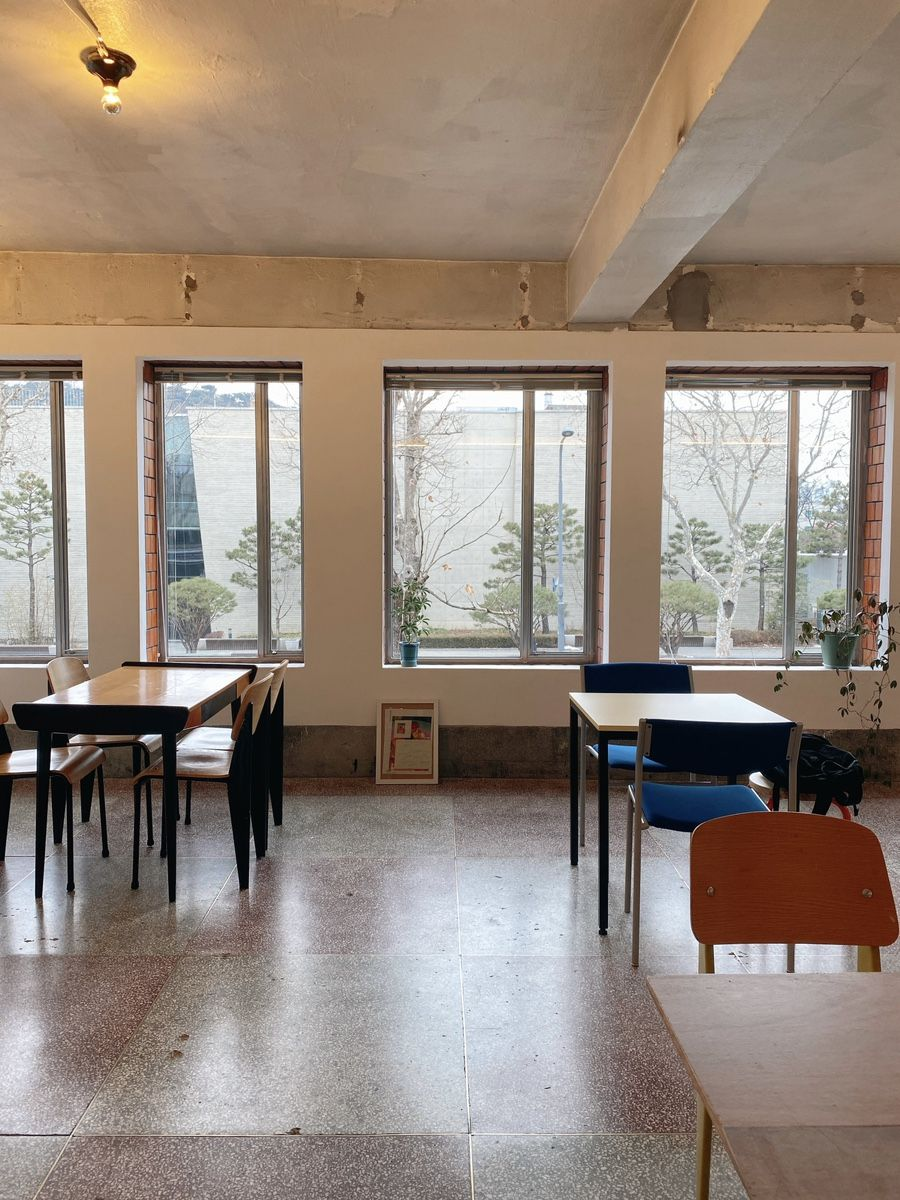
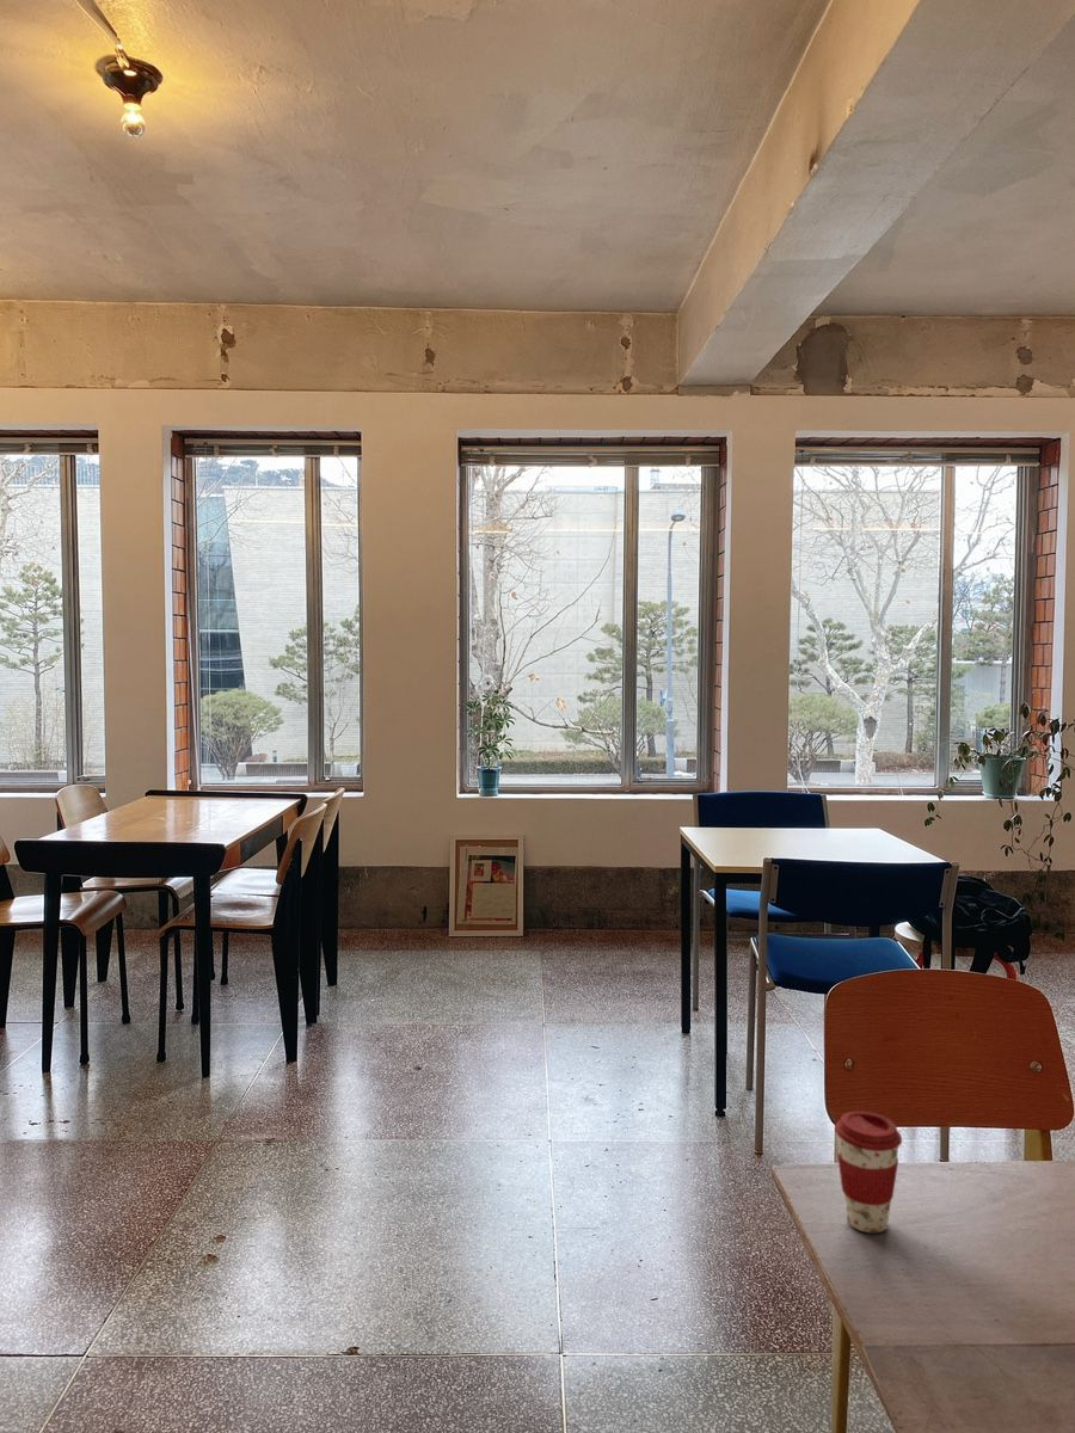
+ coffee cup [834,1111,903,1234]
